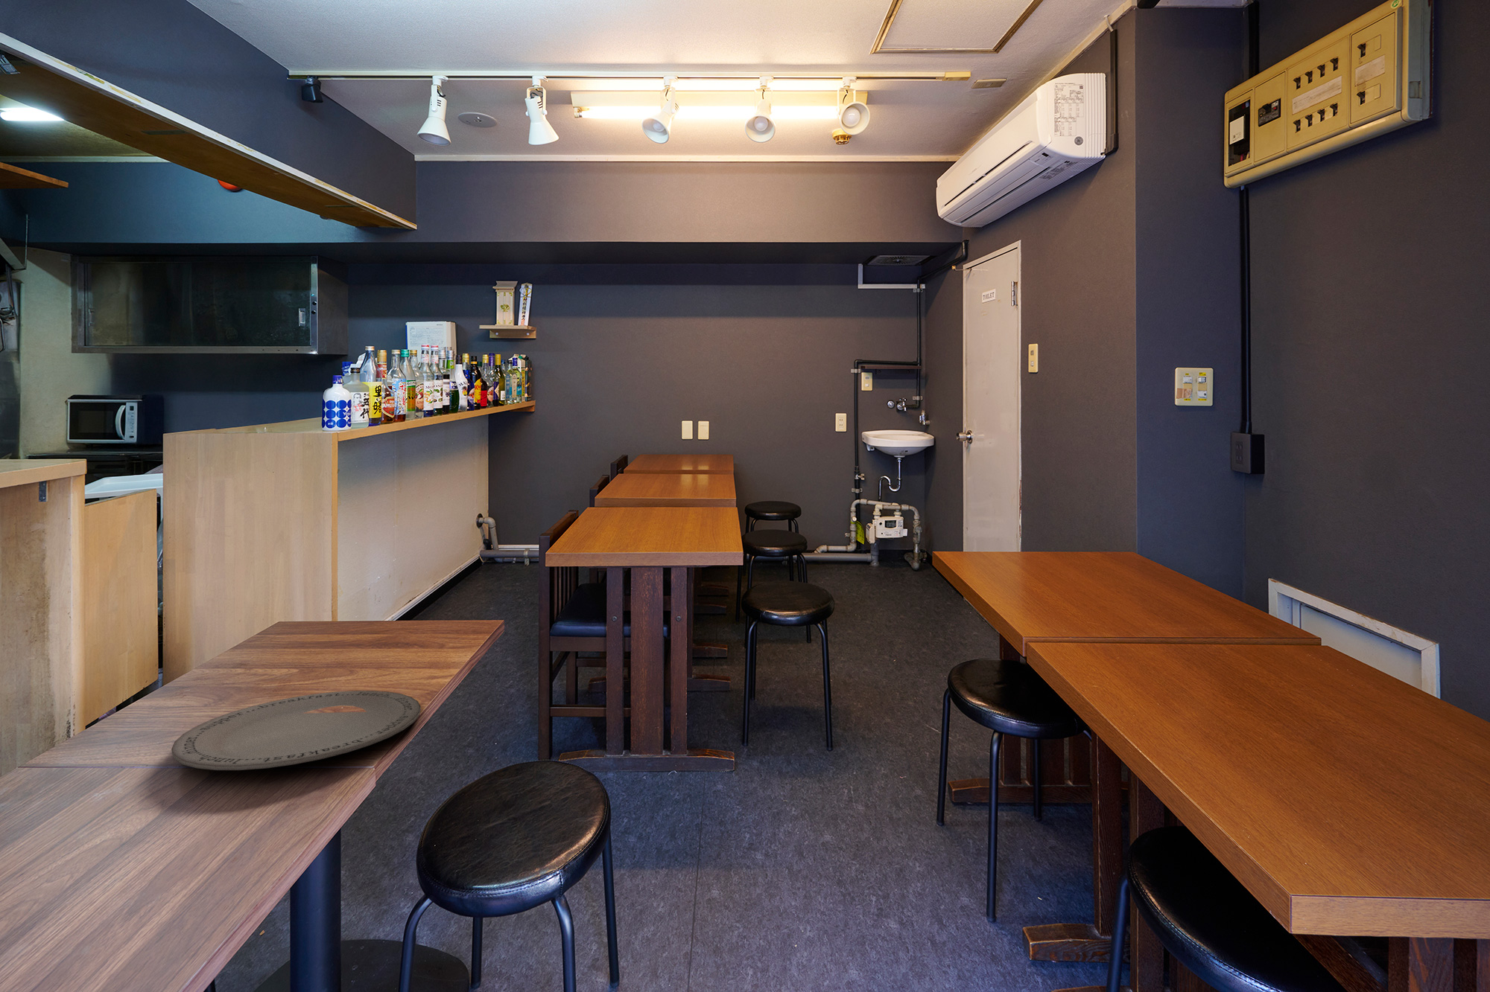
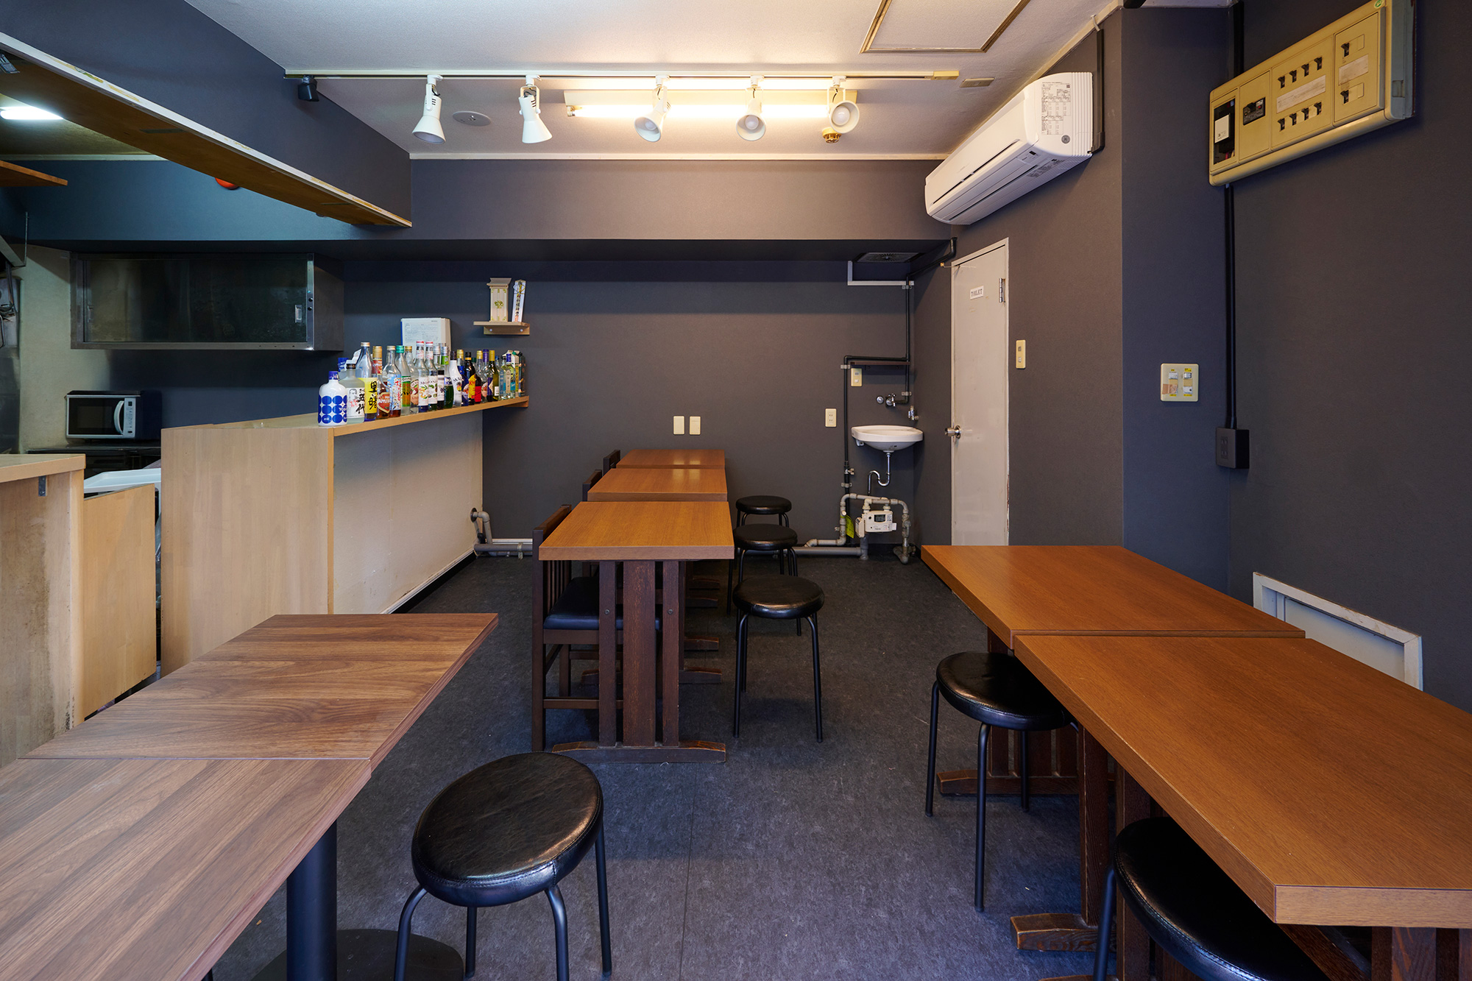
- plate [171,690,422,771]
